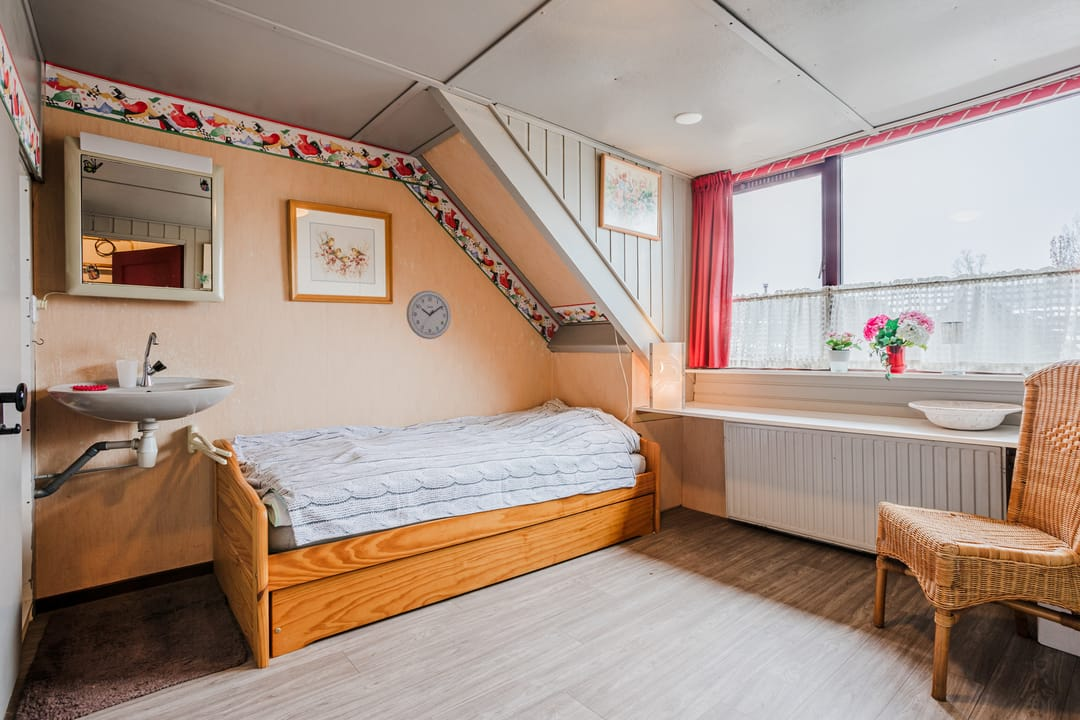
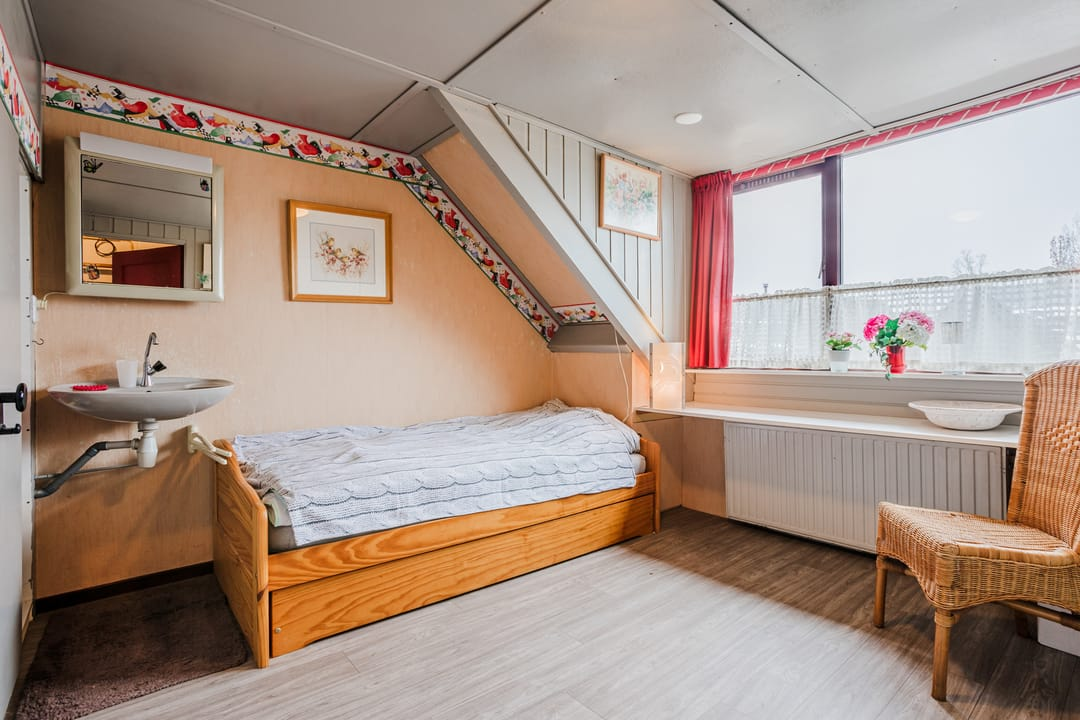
- wall clock [406,290,452,340]
